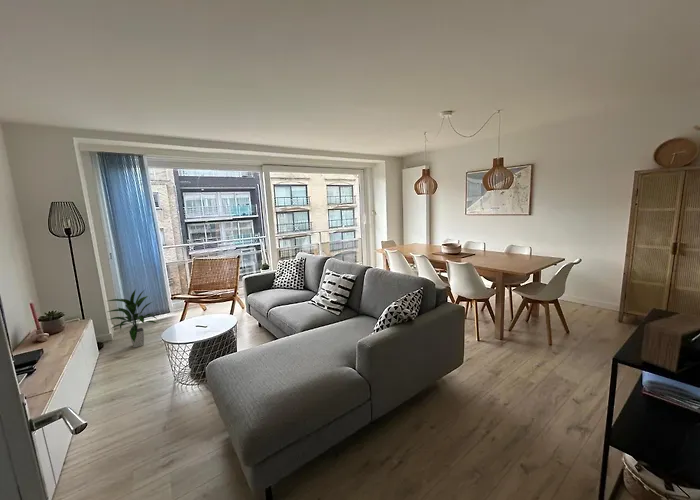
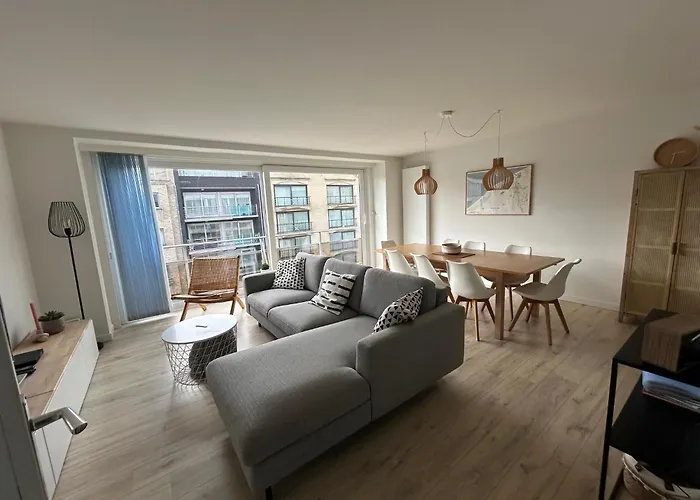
- indoor plant [107,289,158,348]
